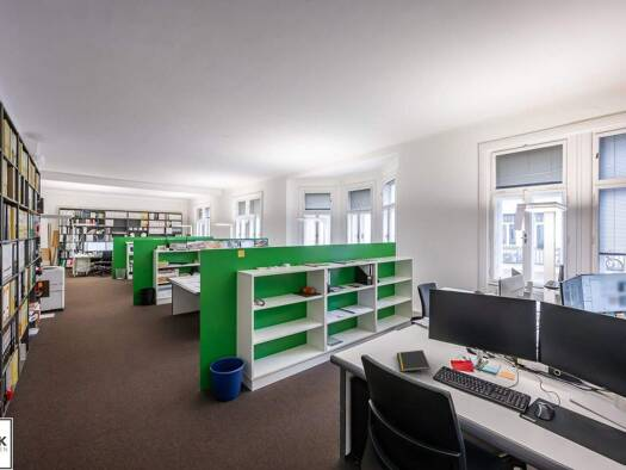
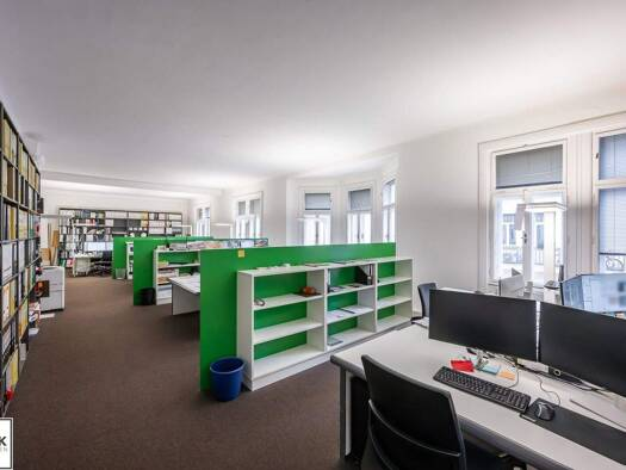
- notepad [396,348,430,372]
